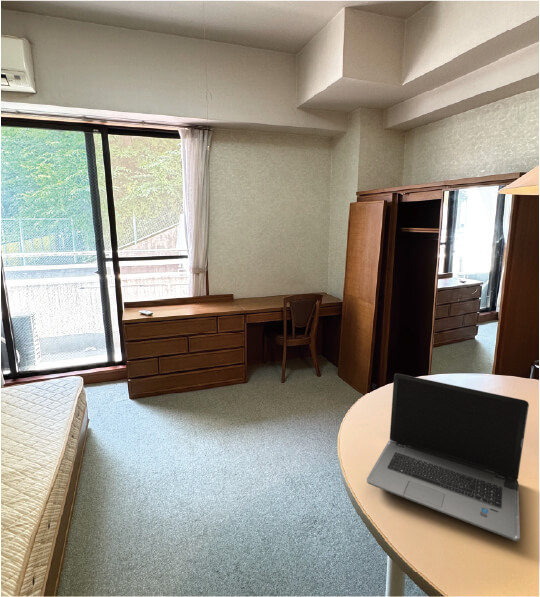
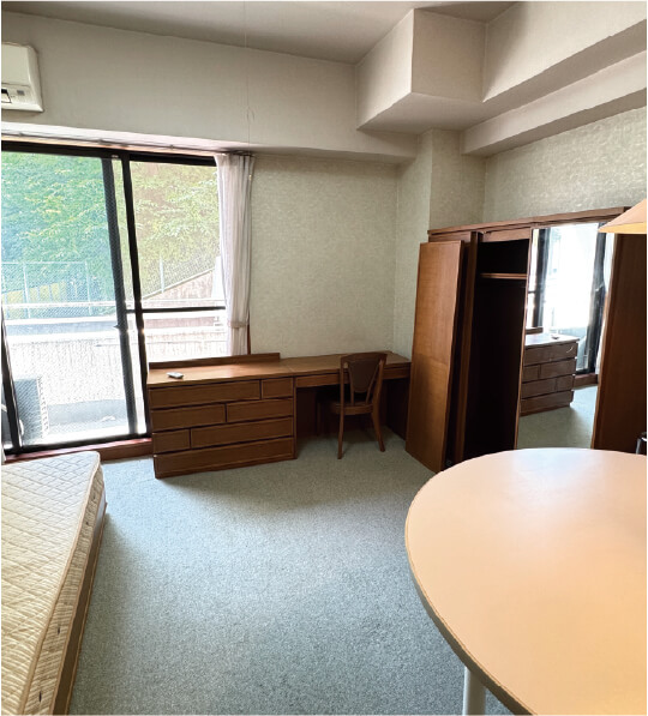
- laptop computer [366,373,530,542]
